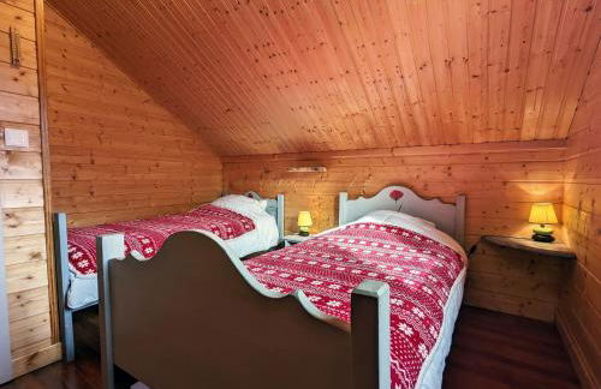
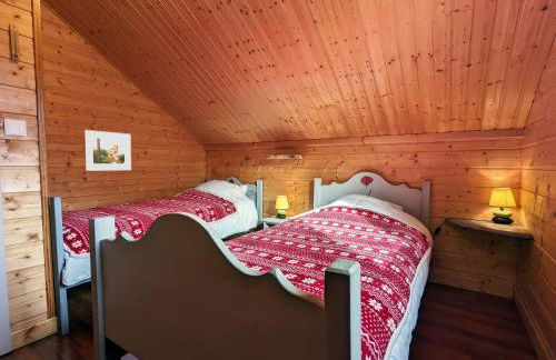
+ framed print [83,129,132,172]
